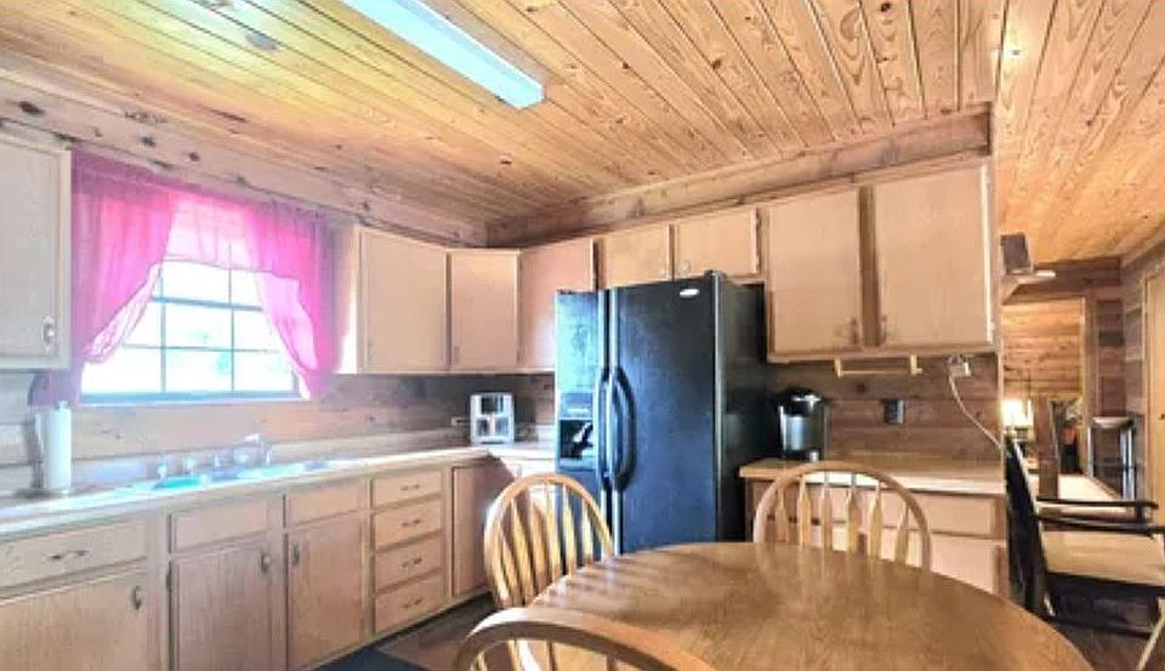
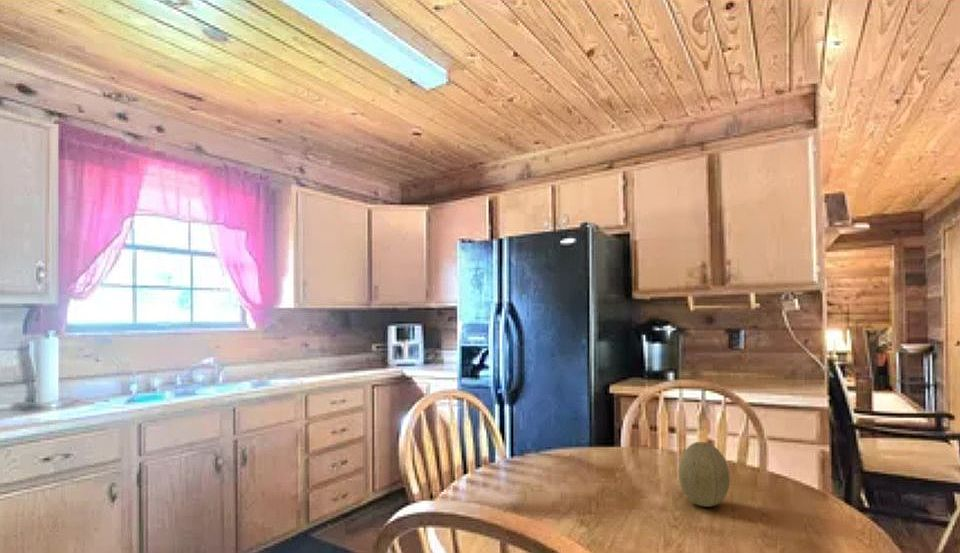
+ fruit [678,441,731,508]
